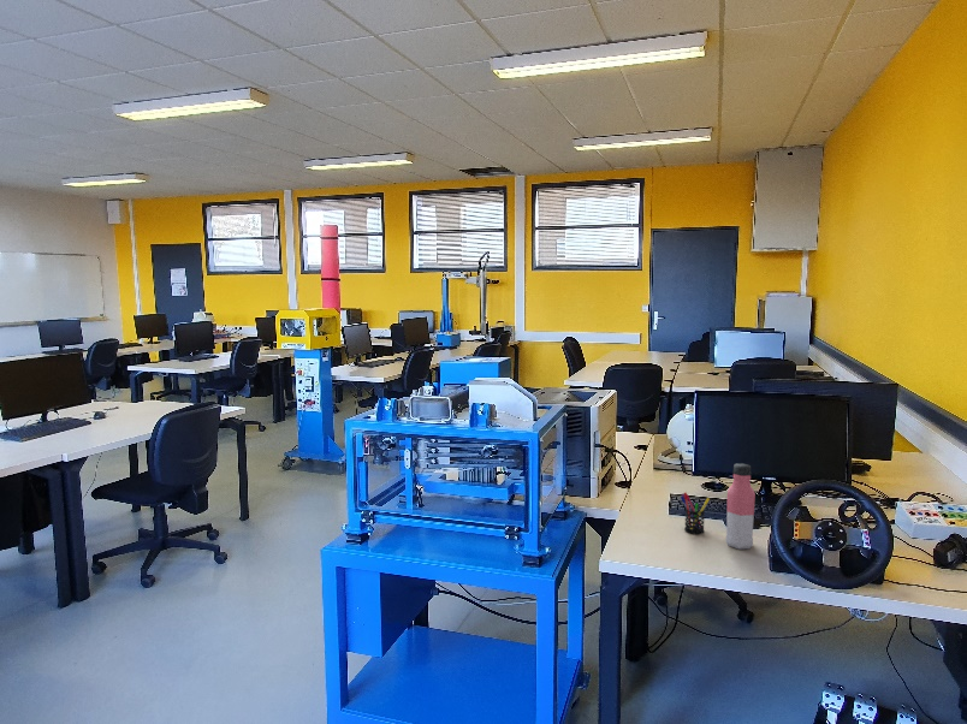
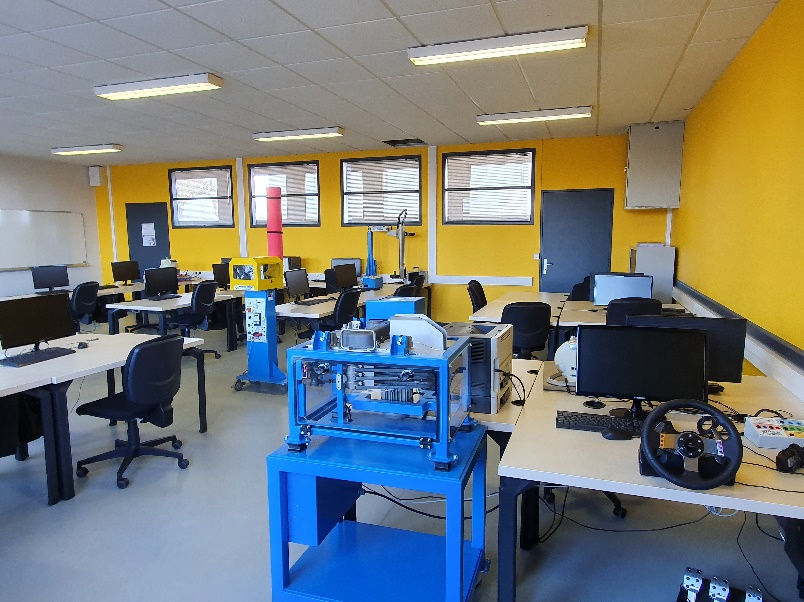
- water bottle [724,462,757,551]
- pen holder [680,492,711,535]
